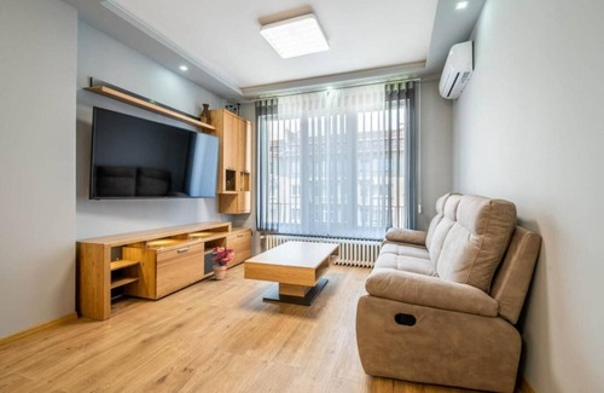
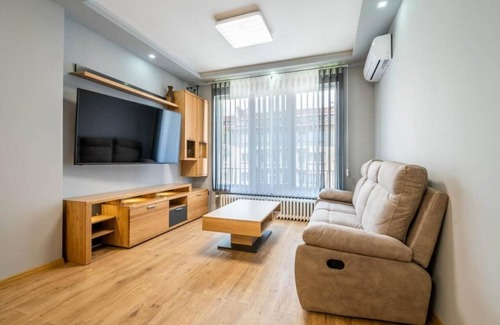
- potted plant [210,245,237,281]
